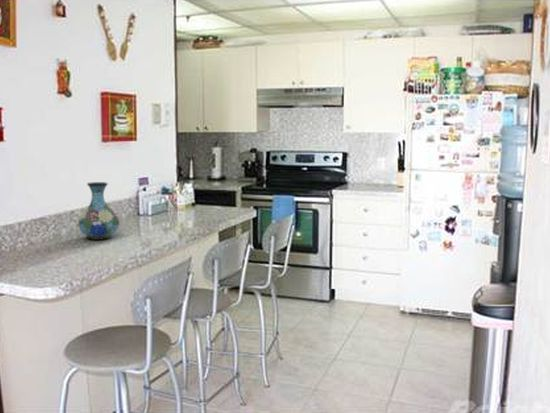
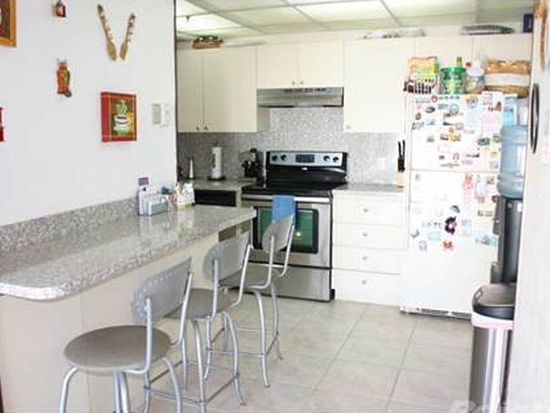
- vase [77,181,120,241]
